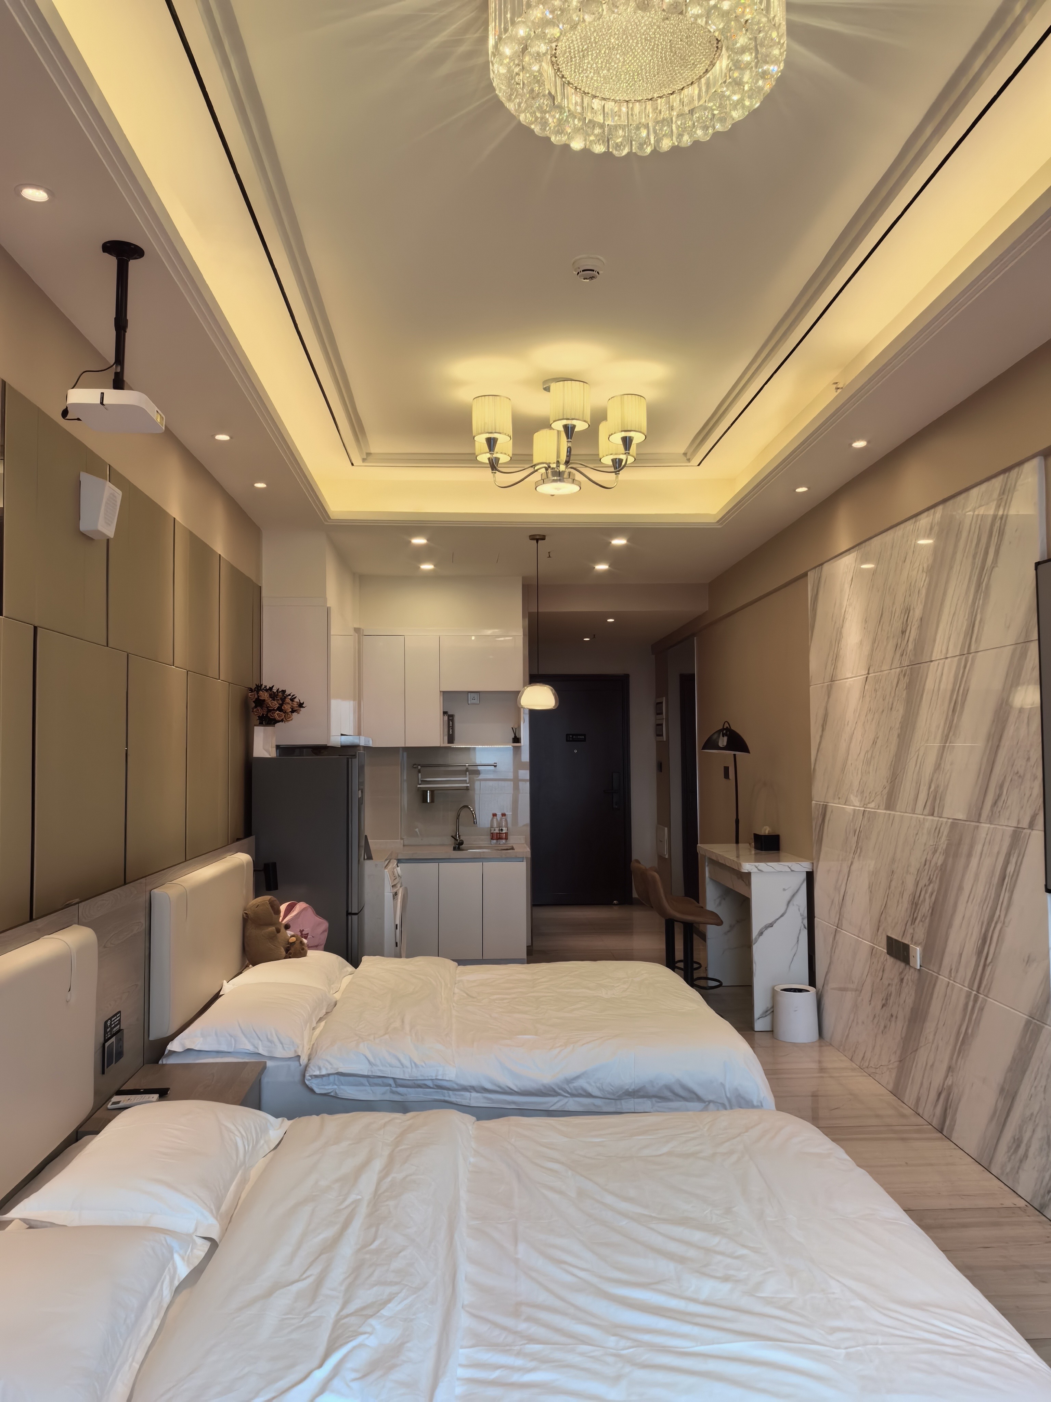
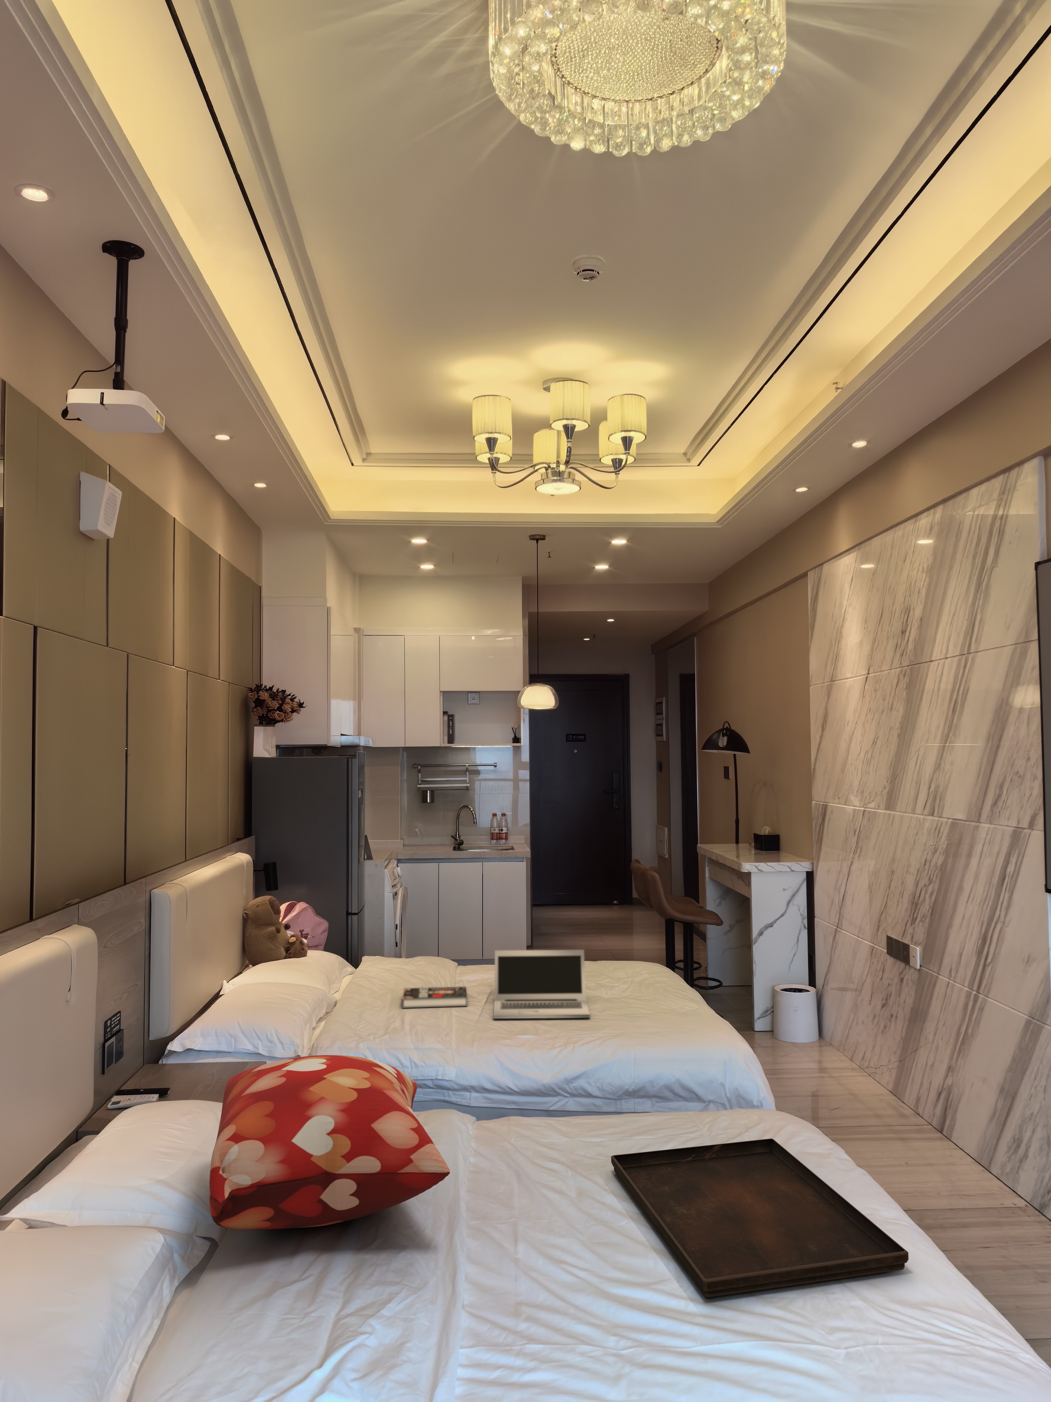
+ laptop [493,949,591,1019]
+ decorative pillow [209,1054,450,1230]
+ book [402,986,468,1008]
+ serving tray [611,1138,909,1298]
